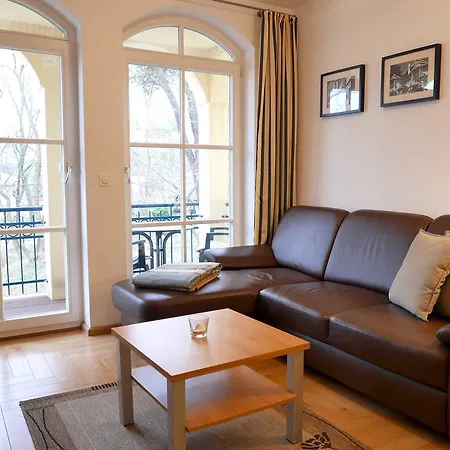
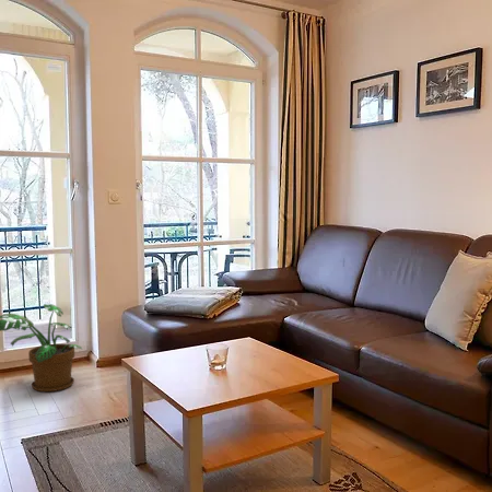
+ potted plant [0,303,83,393]
